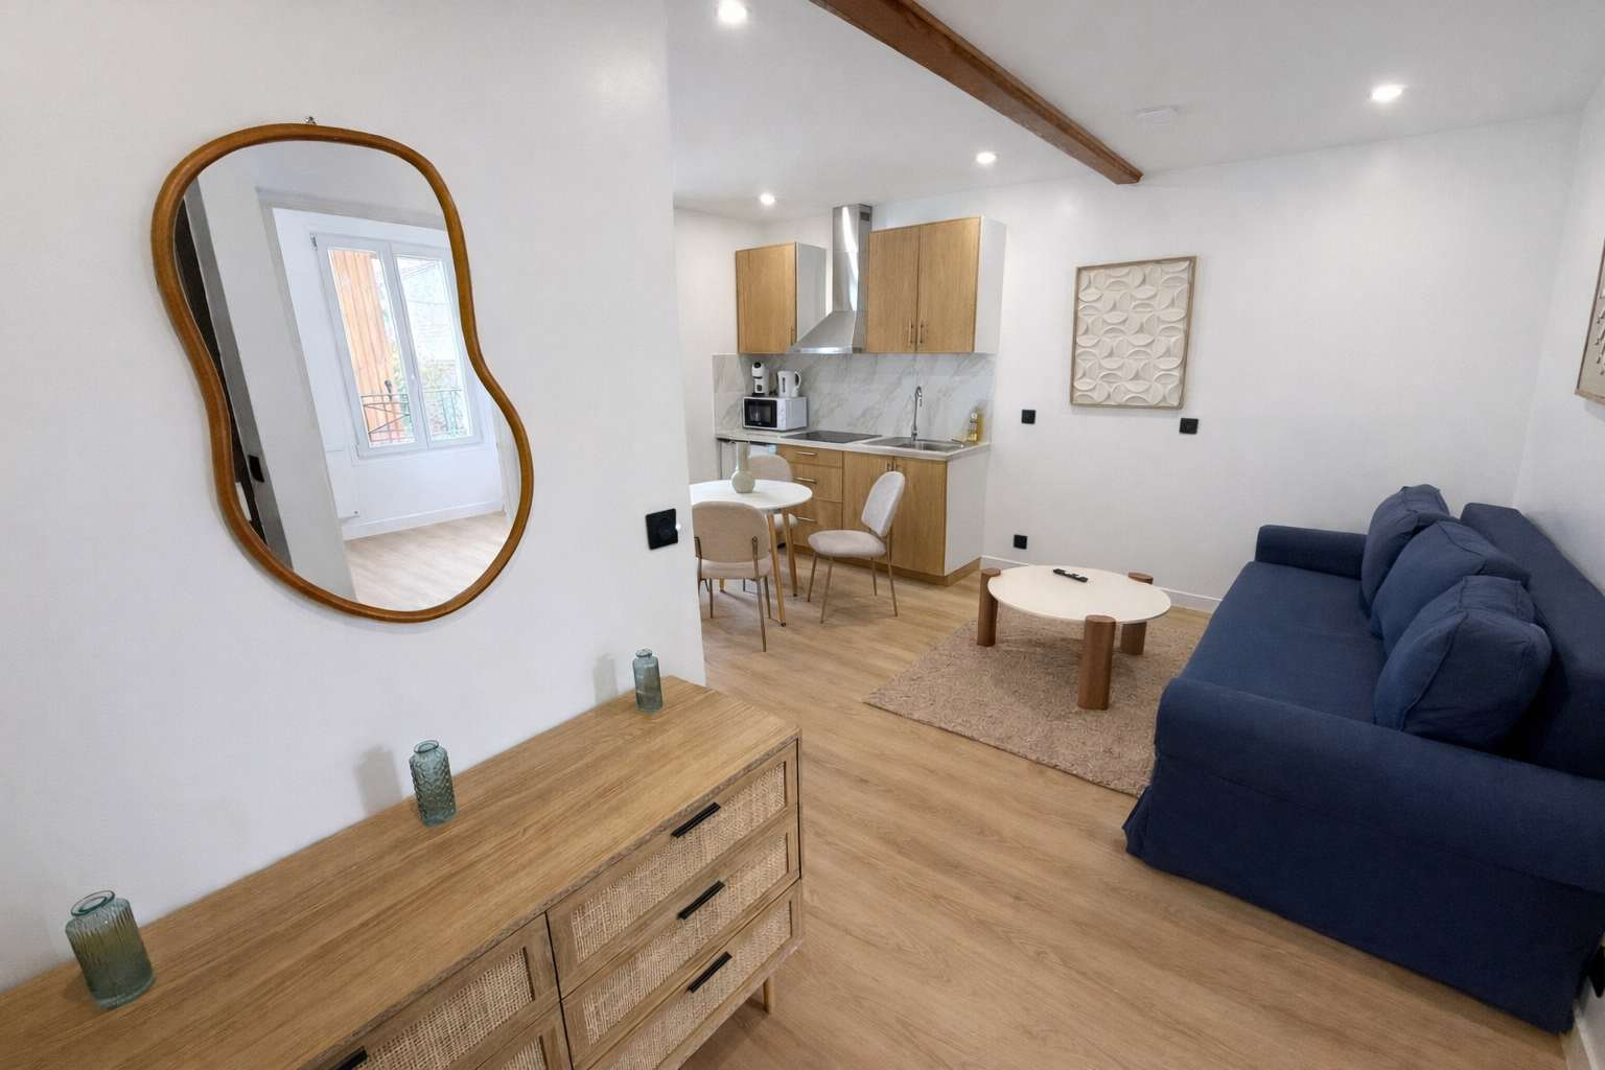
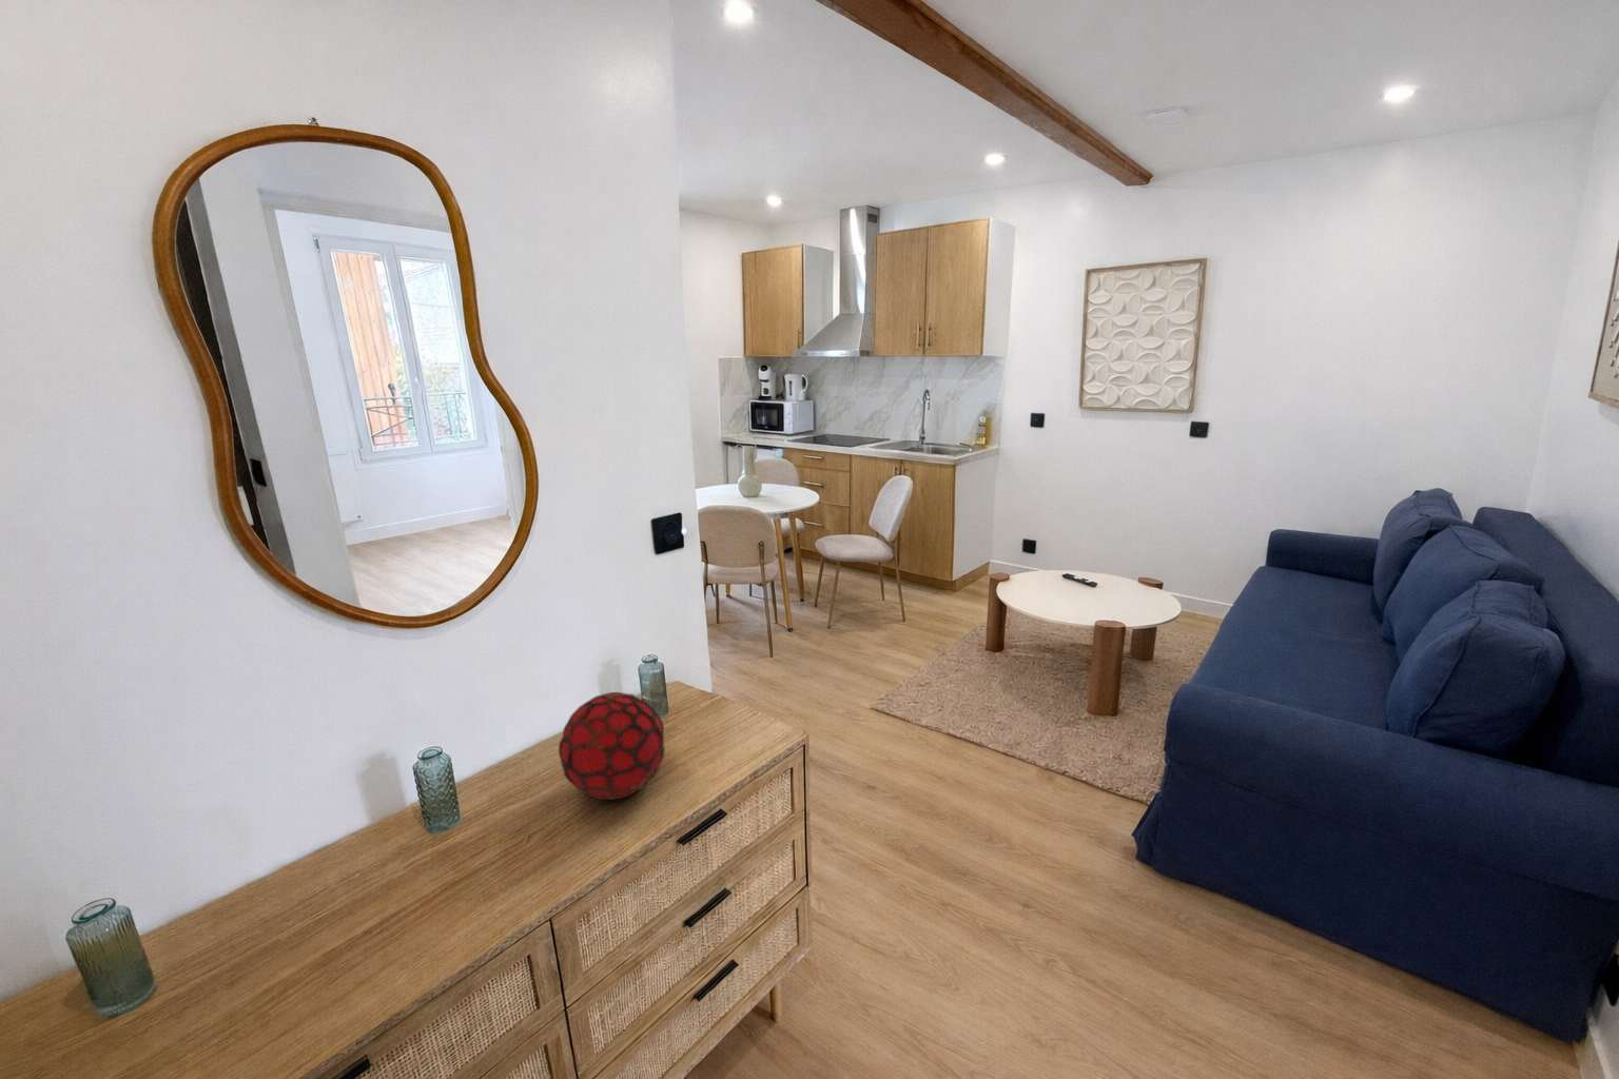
+ decorative orb [558,691,666,801]
